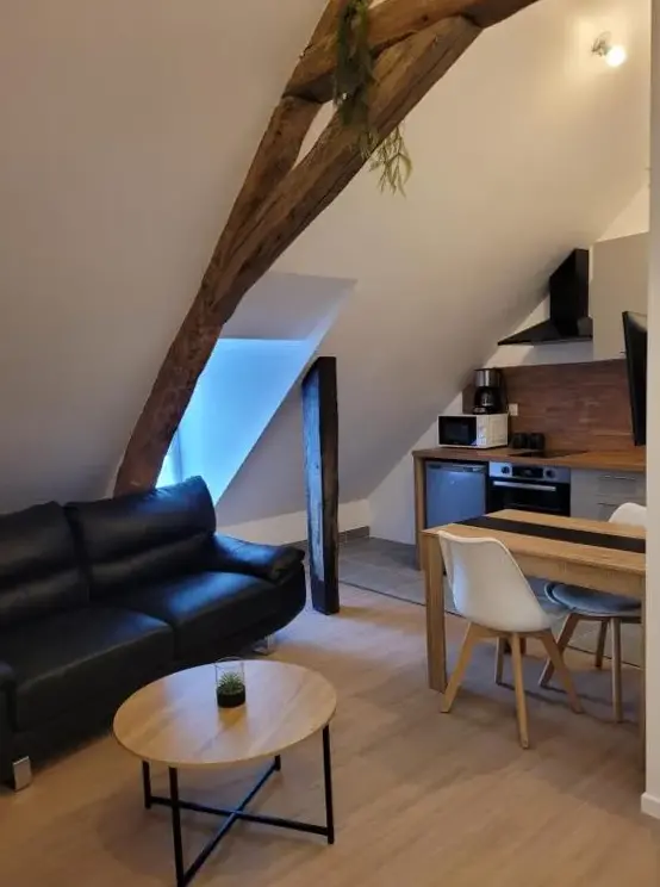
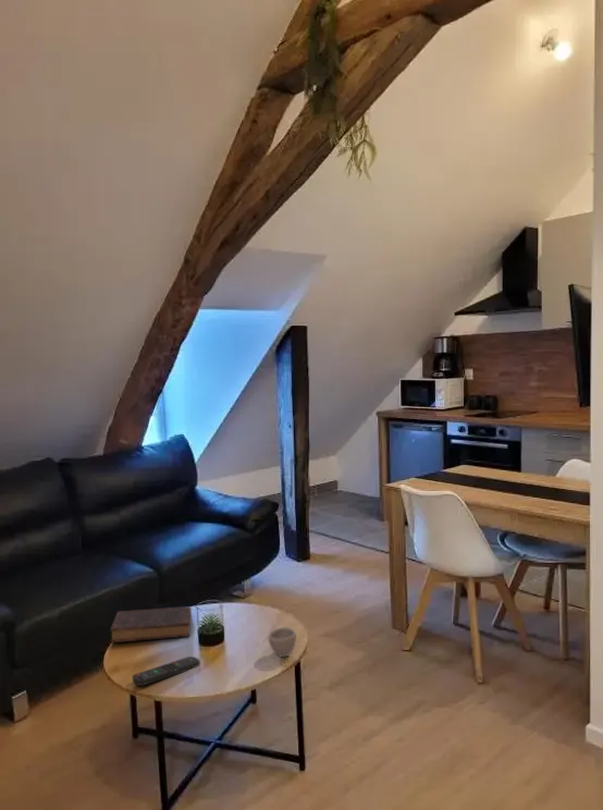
+ remote control [132,655,201,687]
+ cup [267,626,297,658]
+ book [109,605,193,643]
